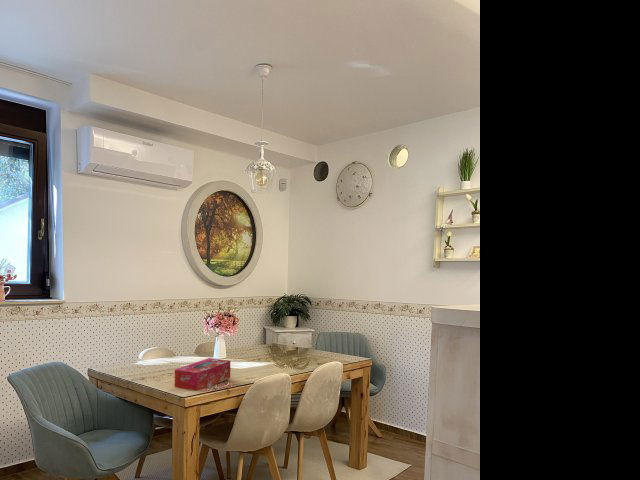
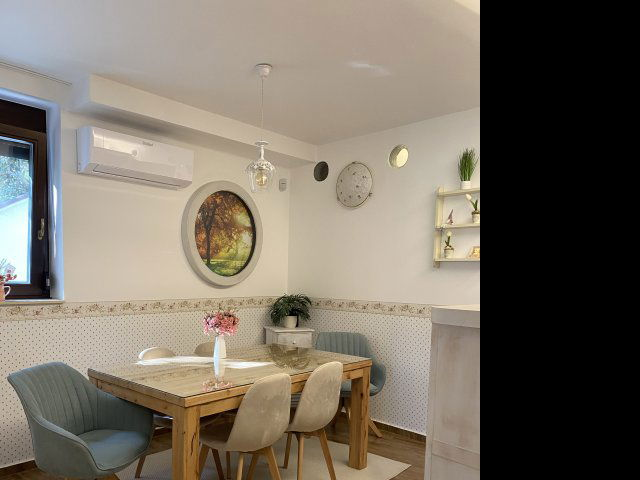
- tissue box [174,357,231,392]
